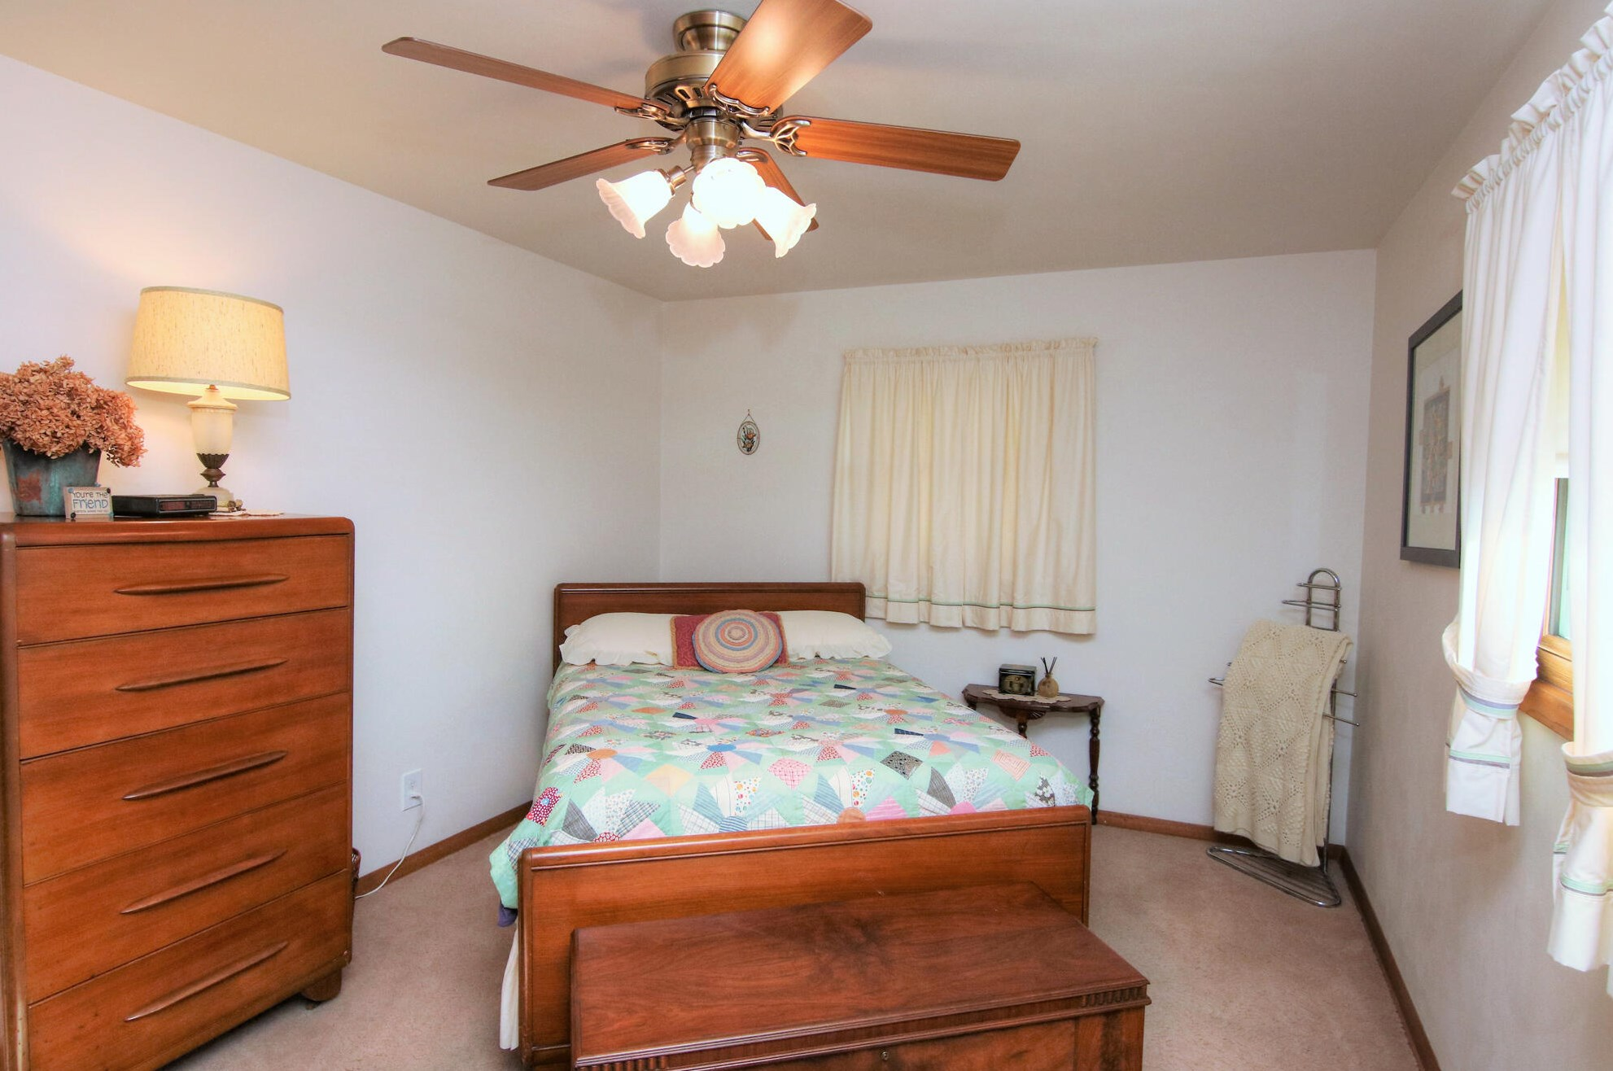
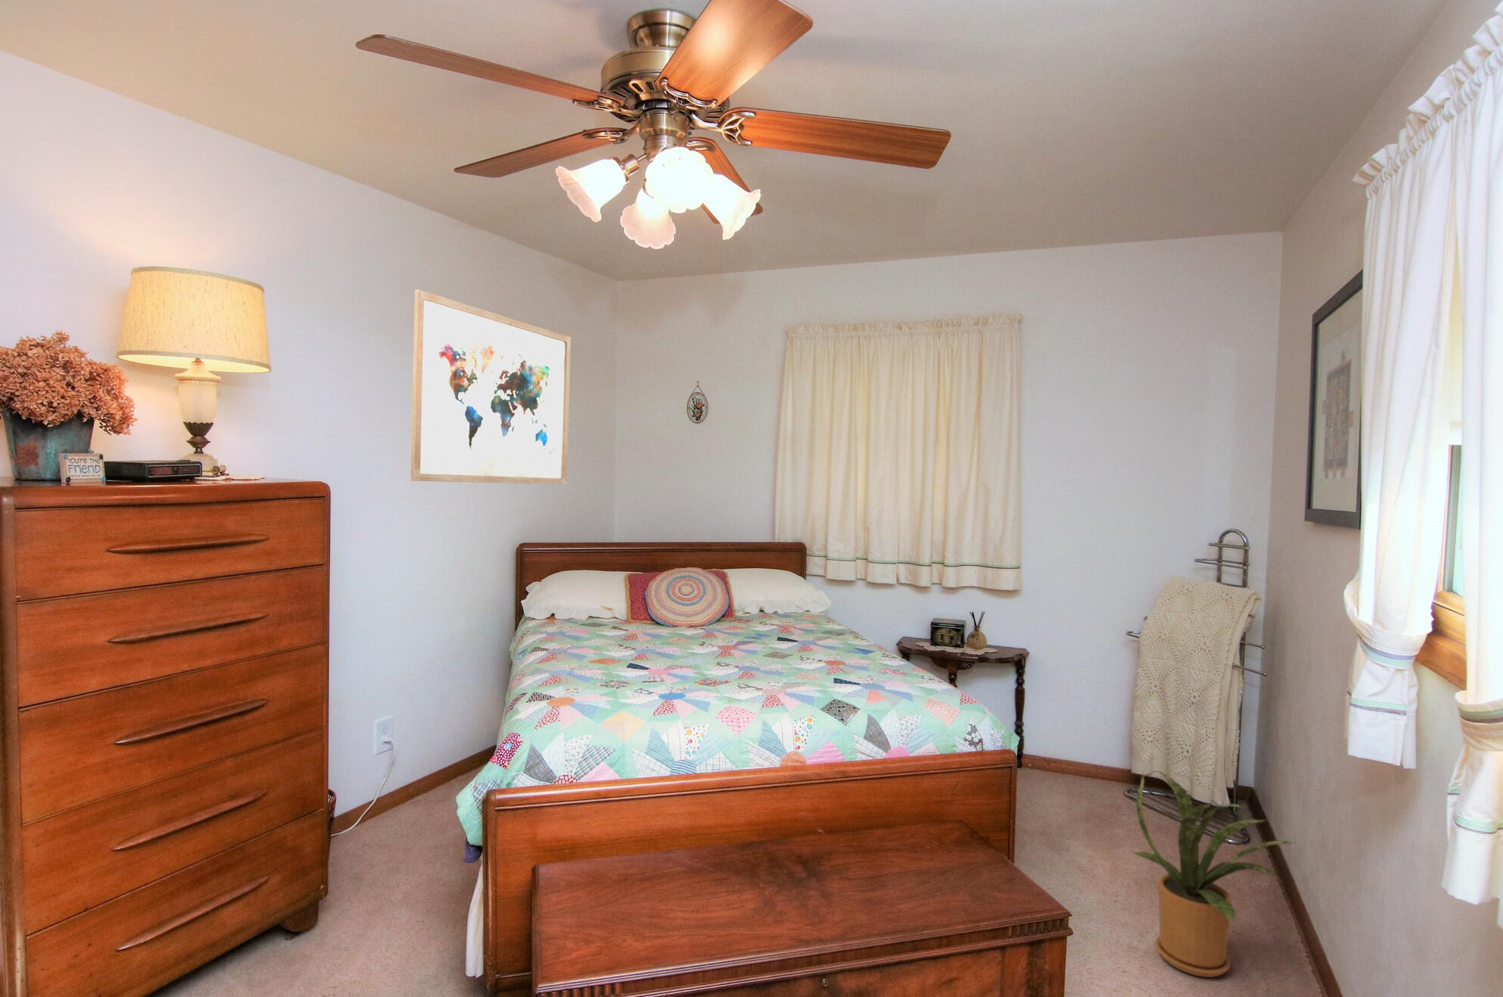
+ house plant [1131,770,1297,978]
+ wall art [410,288,572,485]
